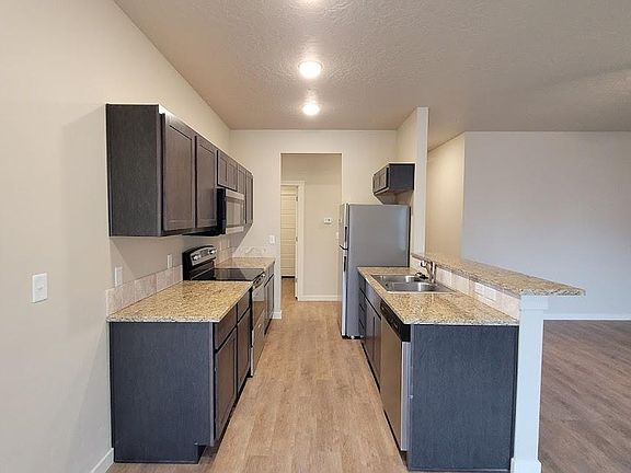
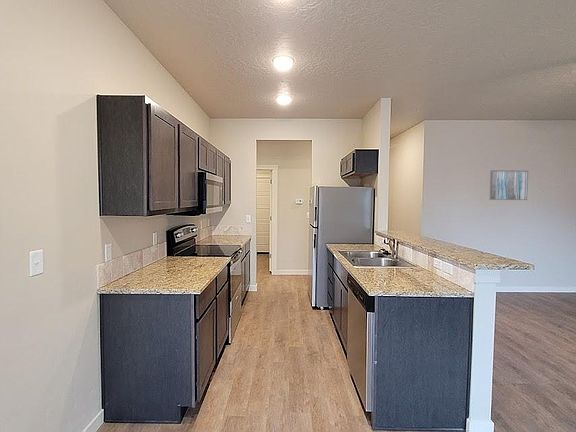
+ wall art [489,169,529,201]
